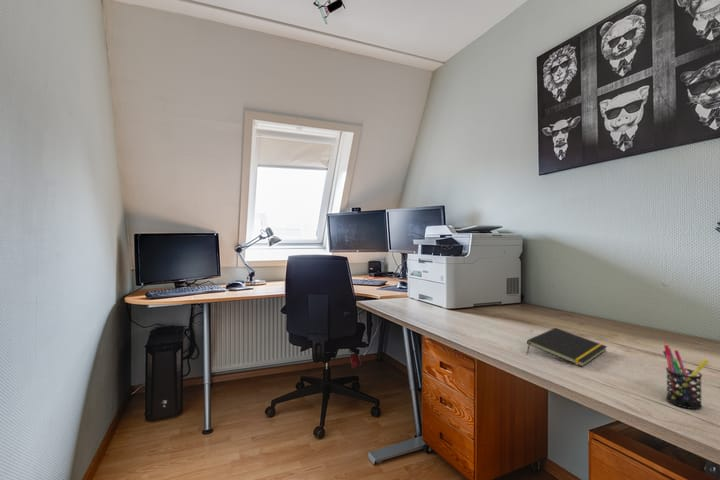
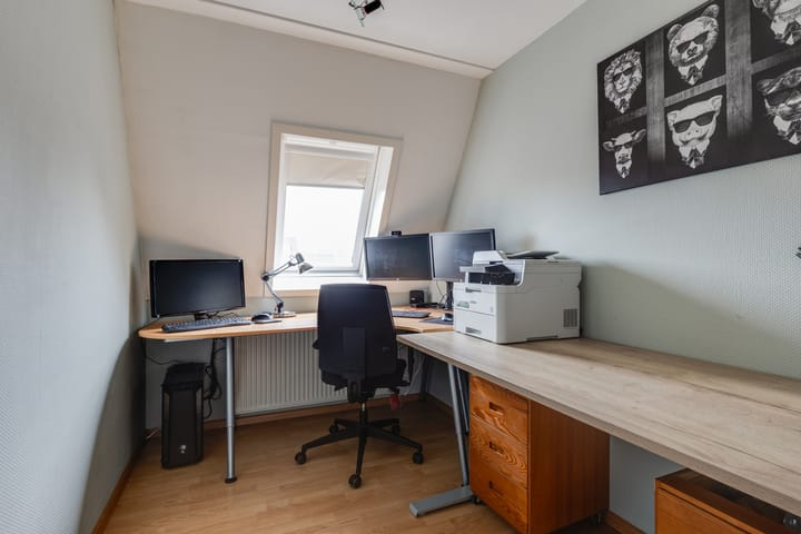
- notepad [526,327,608,368]
- pen holder [662,344,709,410]
